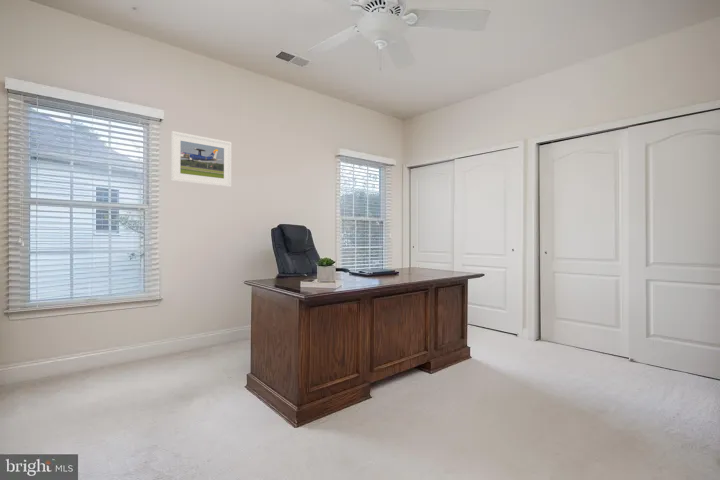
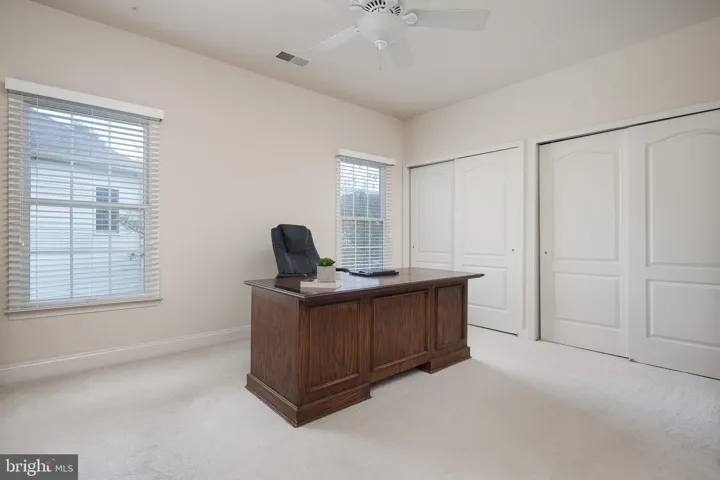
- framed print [170,130,232,188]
